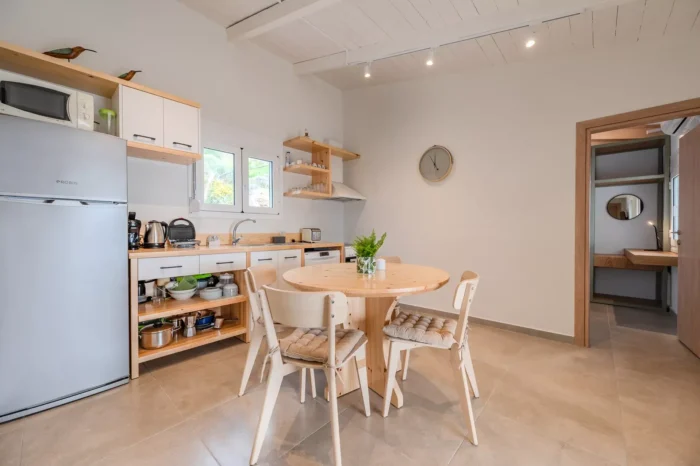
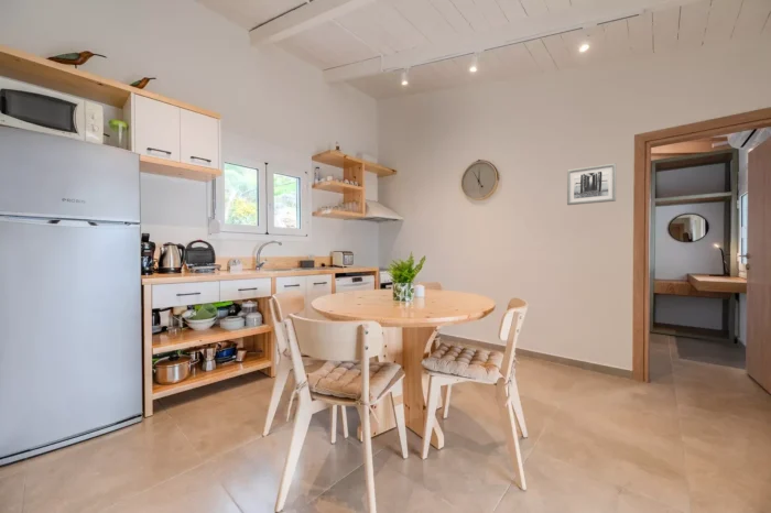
+ wall art [566,163,617,206]
